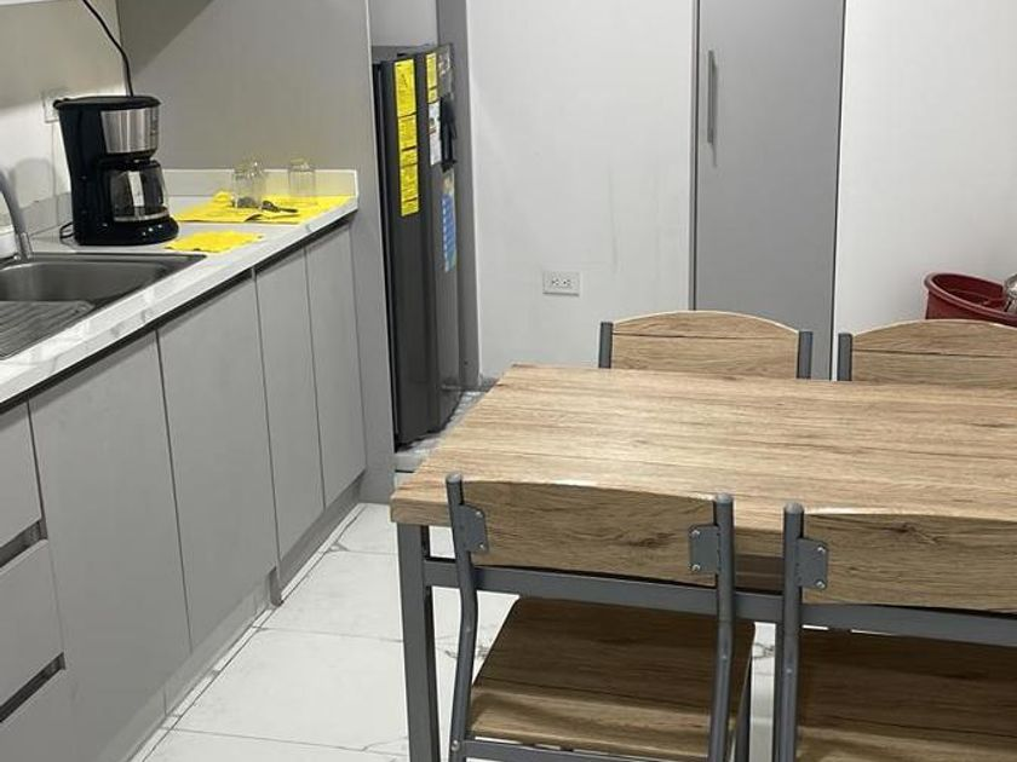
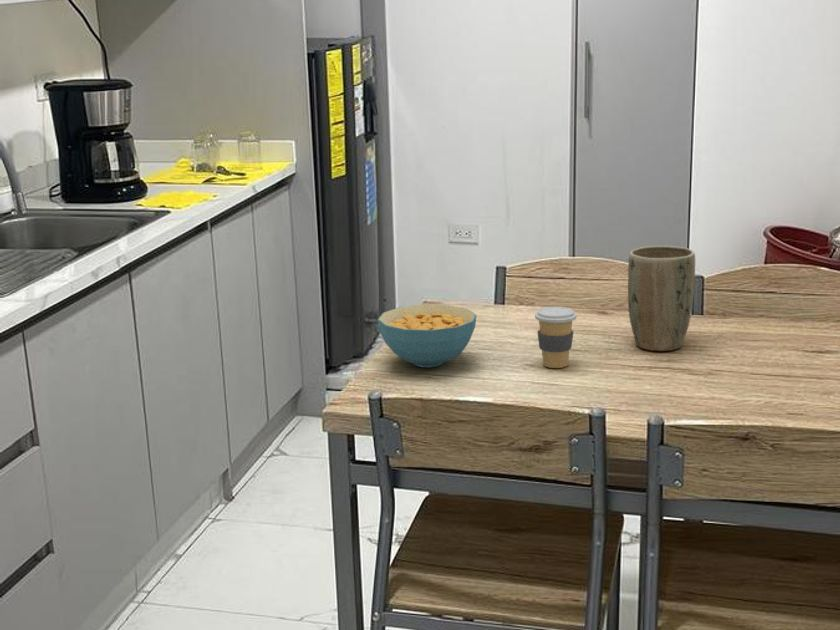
+ cereal bowl [377,304,478,368]
+ plant pot [627,245,696,352]
+ coffee cup [534,306,578,369]
